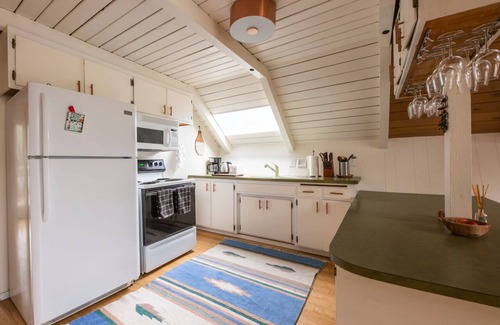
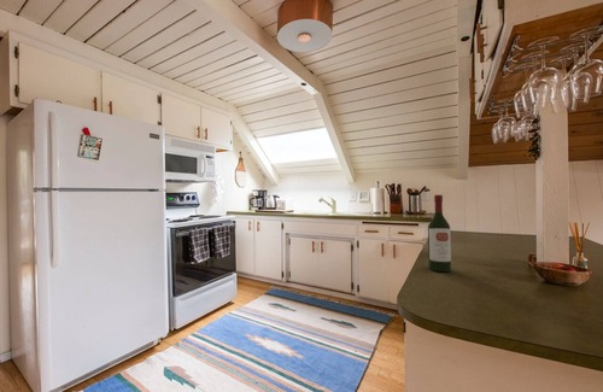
+ wine bottle [427,194,452,273]
